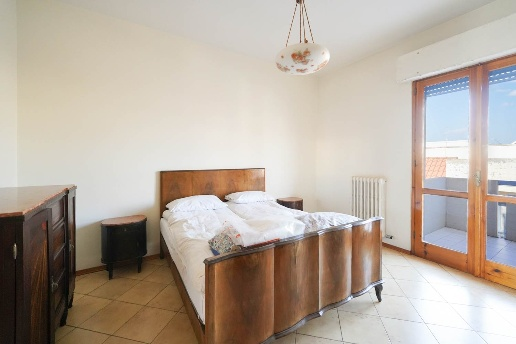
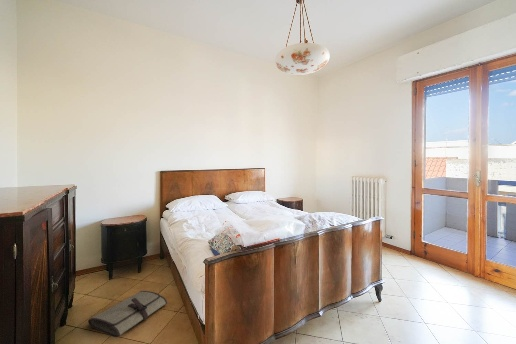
+ tool roll [87,290,168,338]
